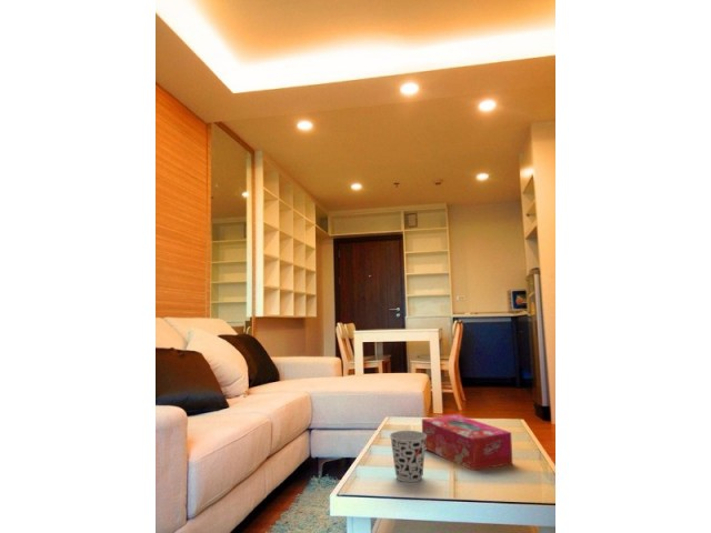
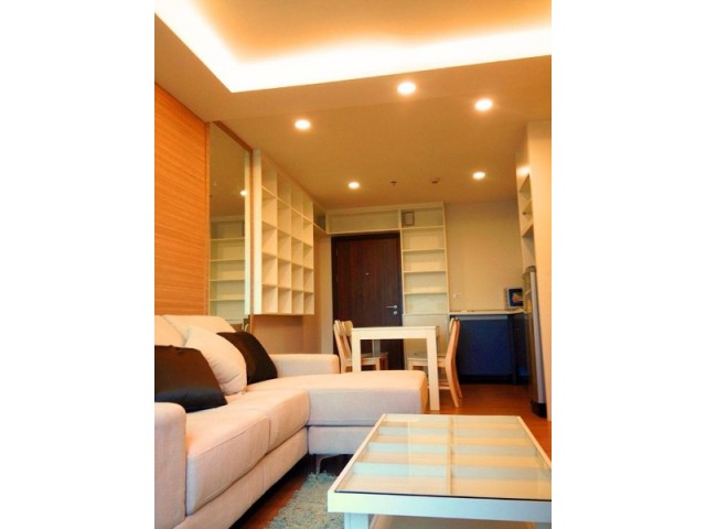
- cup [389,430,427,483]
- tissue box [421,413,513,472]
